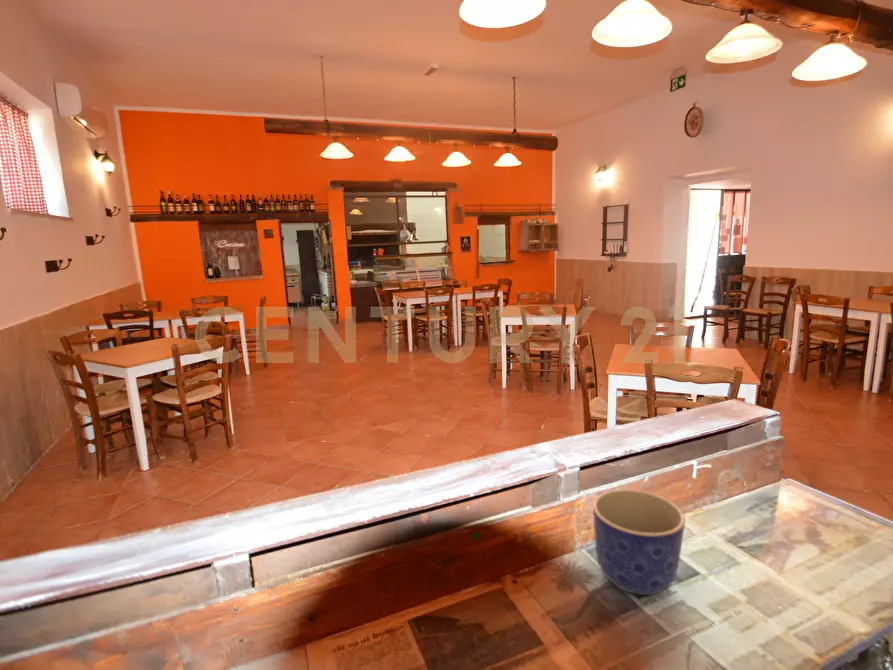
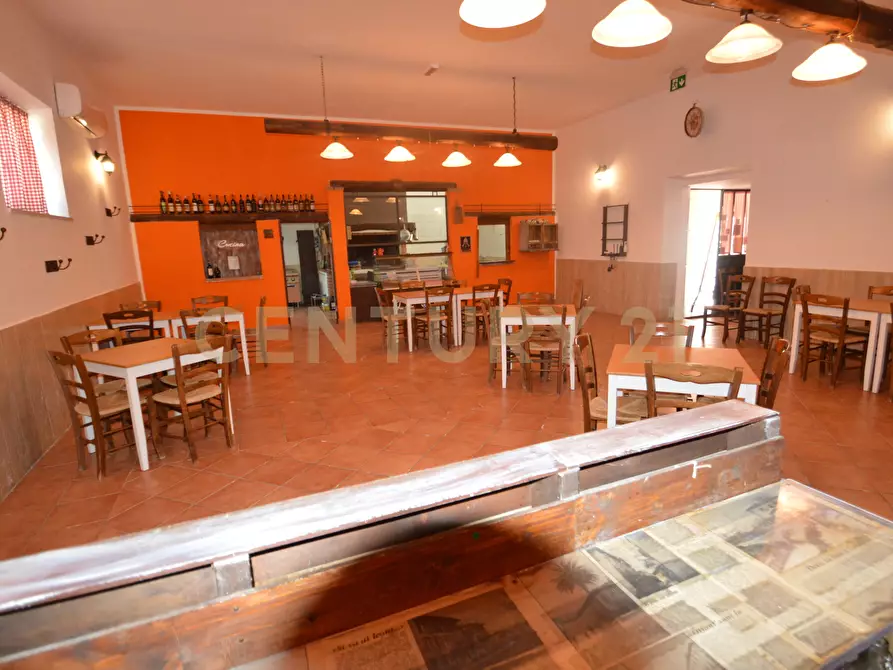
- planter [592,489,686,596]
